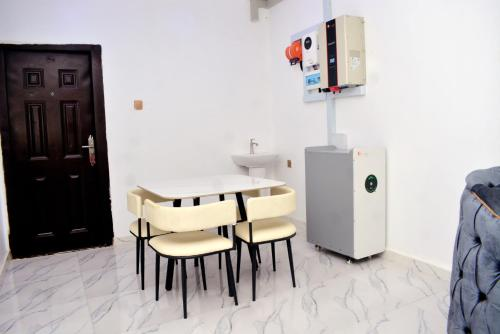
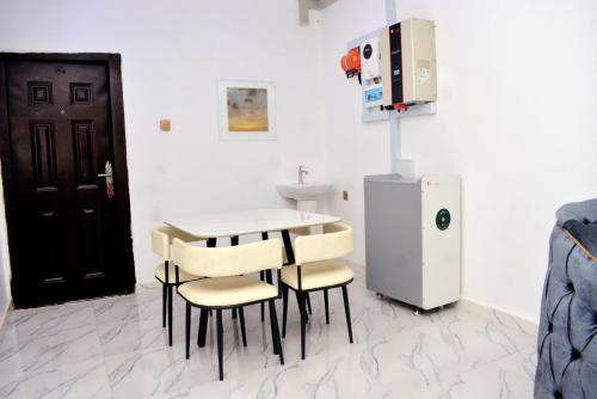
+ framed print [215,75,278,142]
